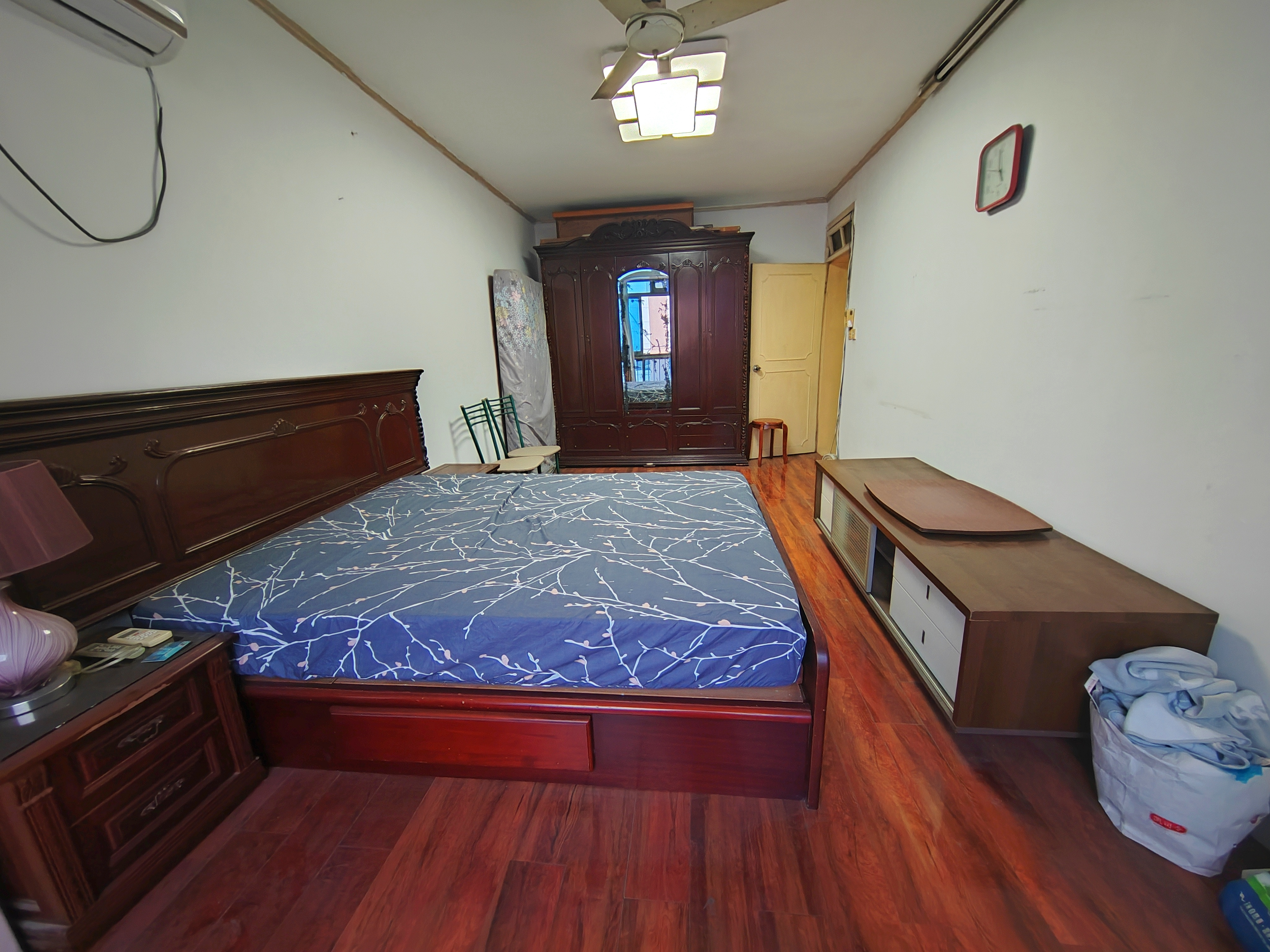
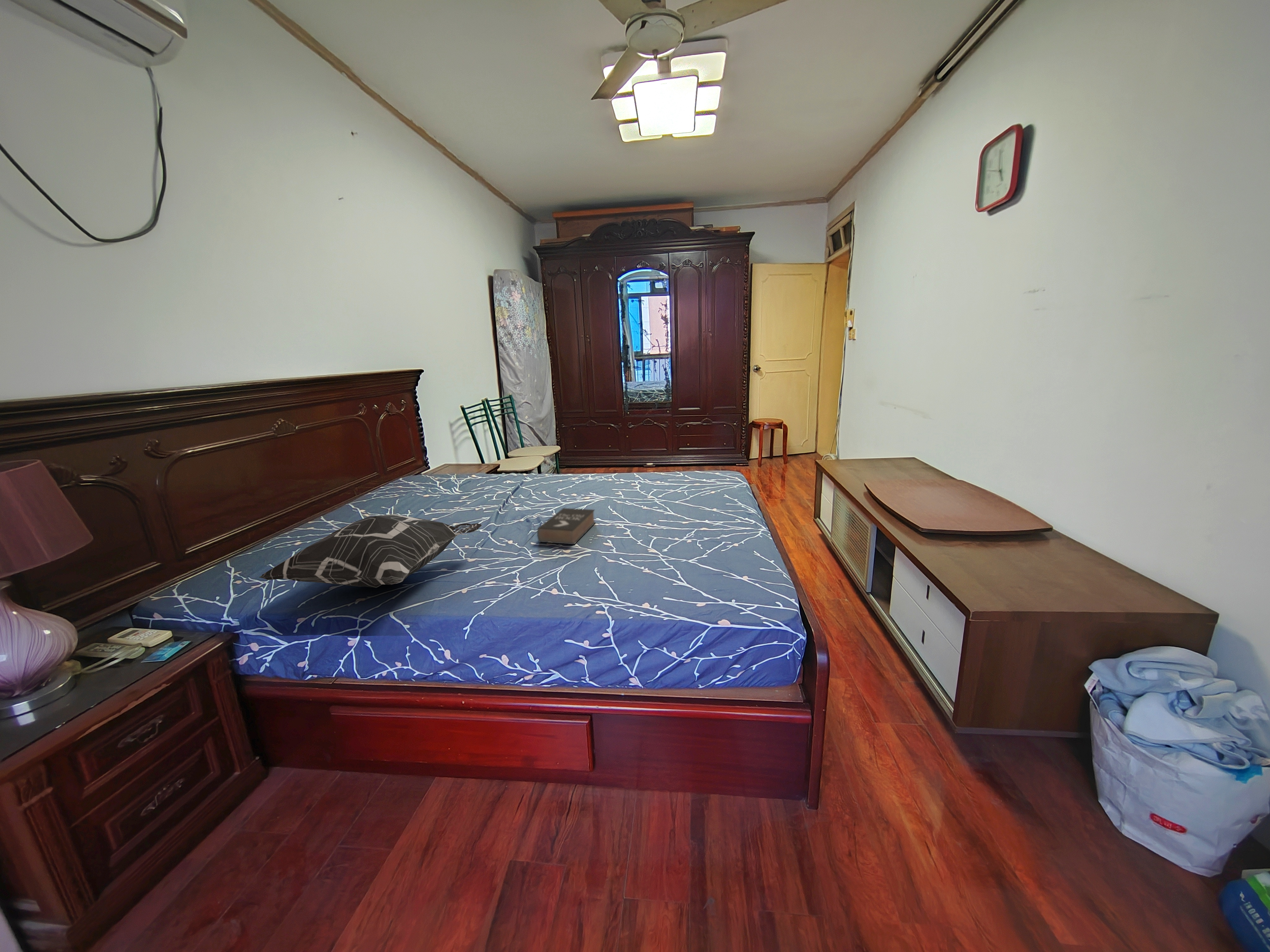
+ decorative pillow [259,514,482,588]
+ book [537,508,596,545]
